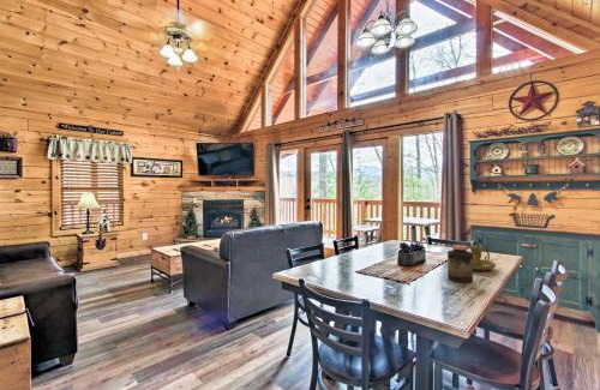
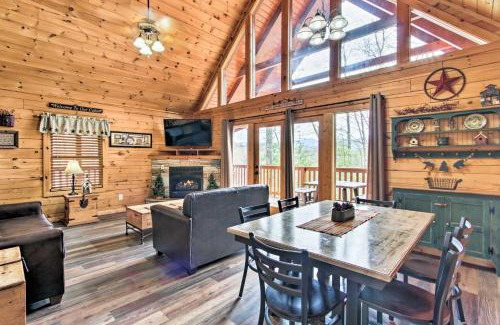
- candle holder [469,244,497,271]
- jar [446,244,474,283]
